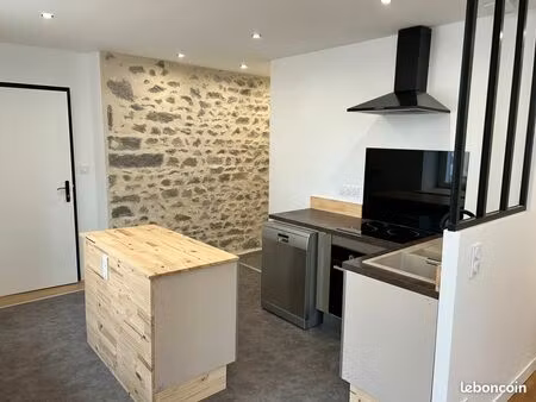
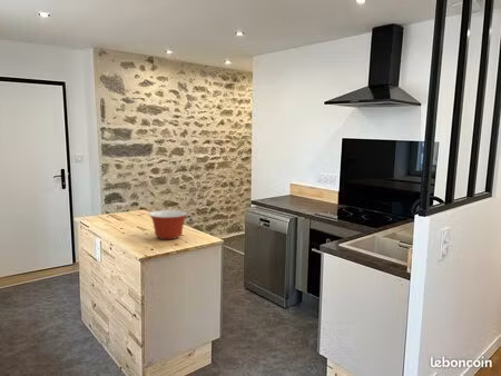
+ mixing bowl [148,209,189,240]
